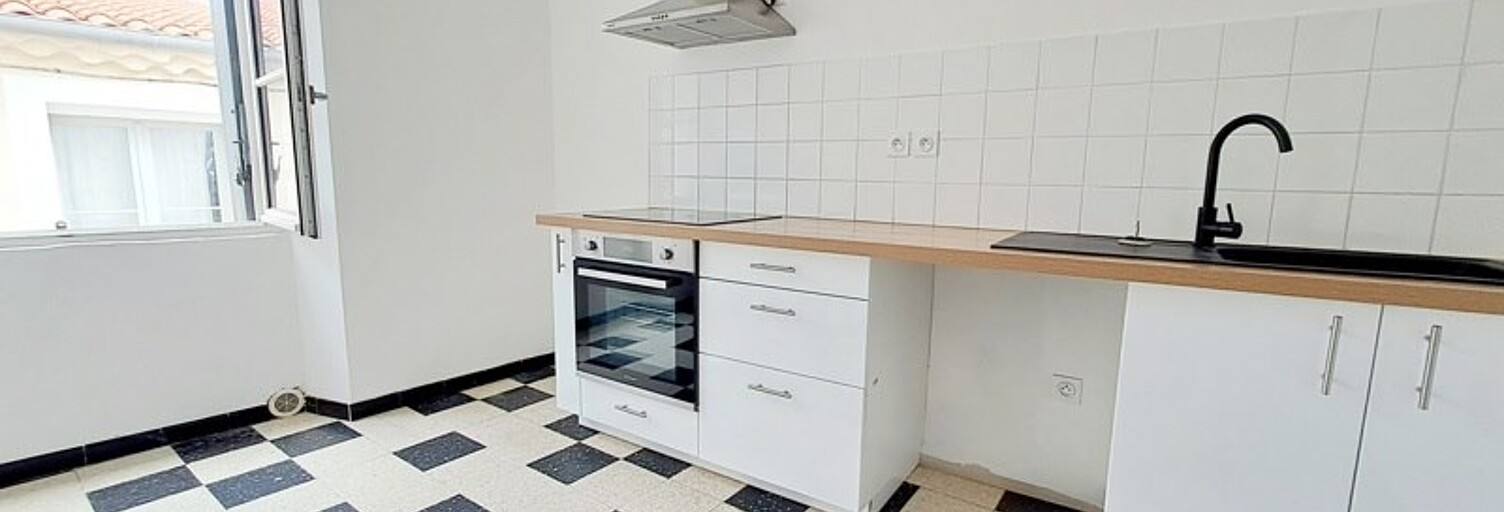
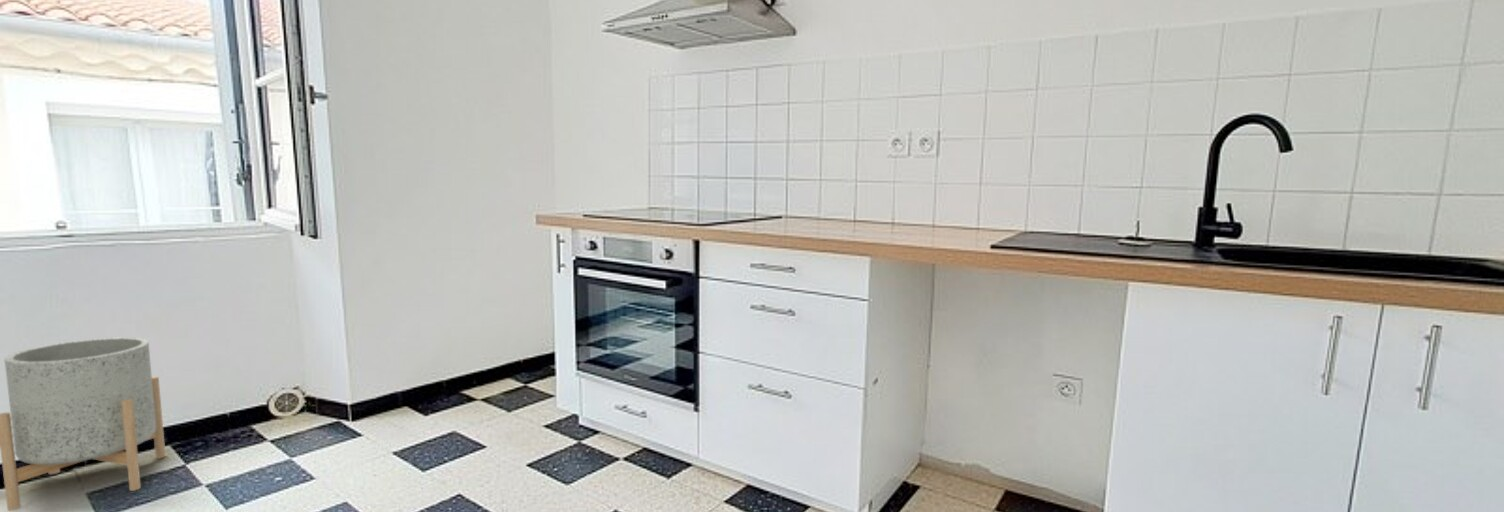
+ planter [0,337,167,512]
